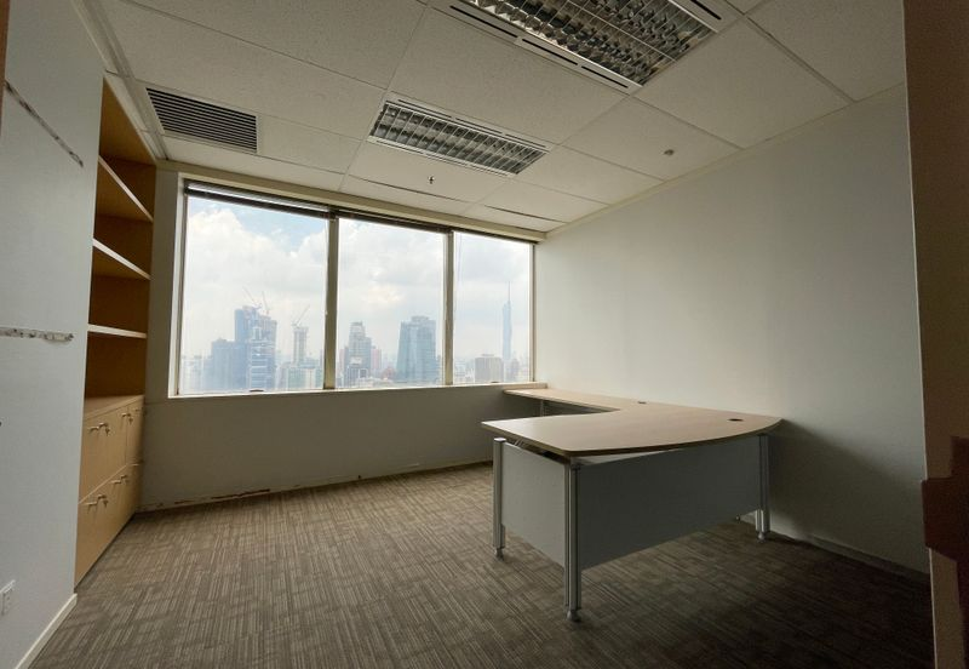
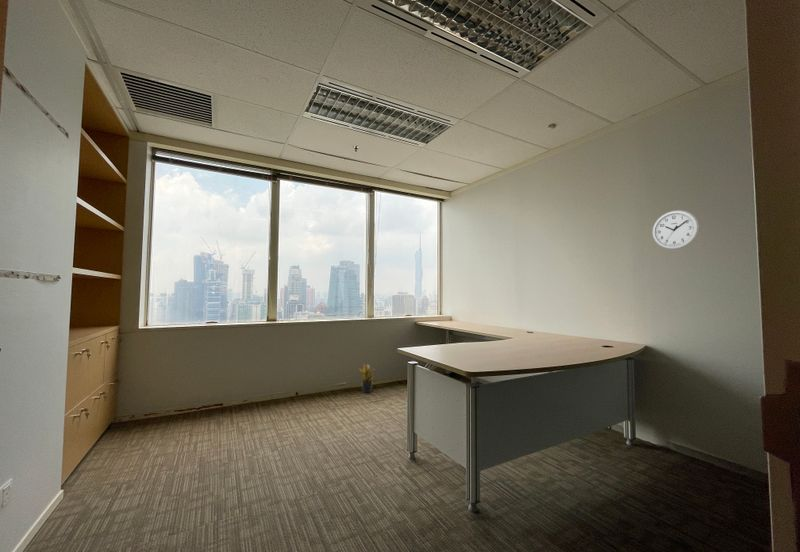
+ wall clock [651,209,700,251]
+ potted plant [358,363,376,394]
